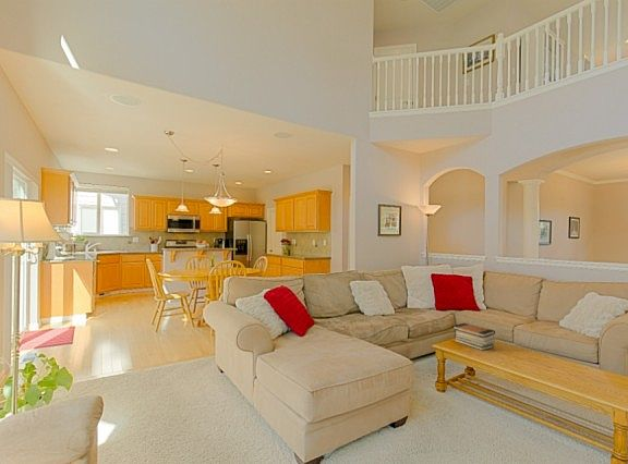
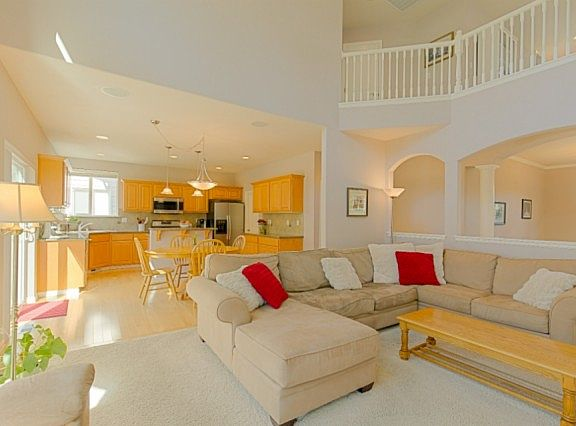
- book stack [451,322,496,352]
